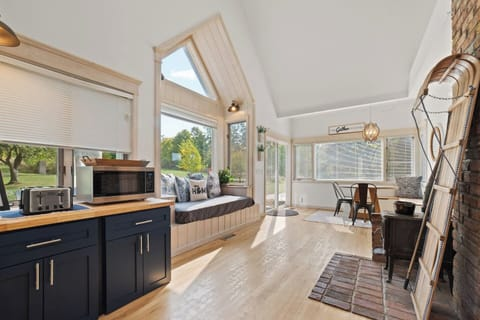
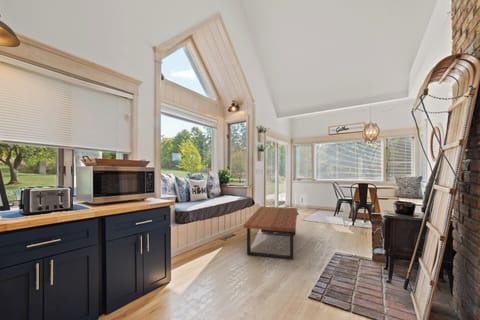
+ coffee table [243,205,298,261]
